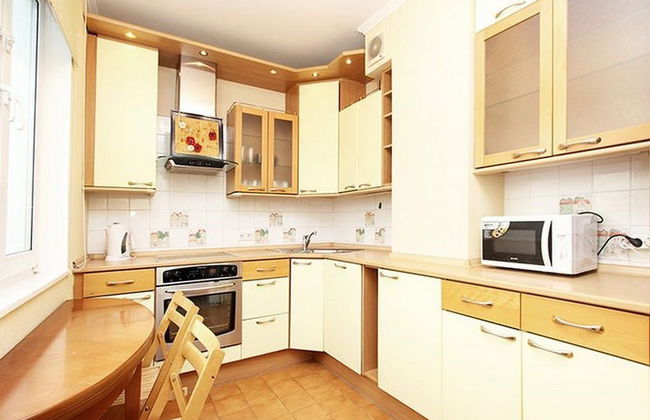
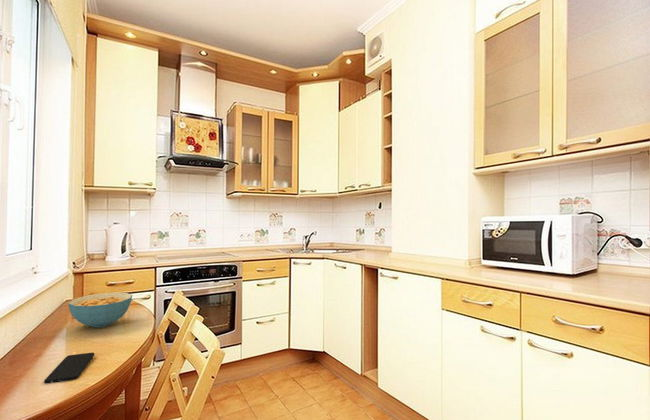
+ cereal bowl [67,291,133,328]
+ smartphone [43,352,95,384]
